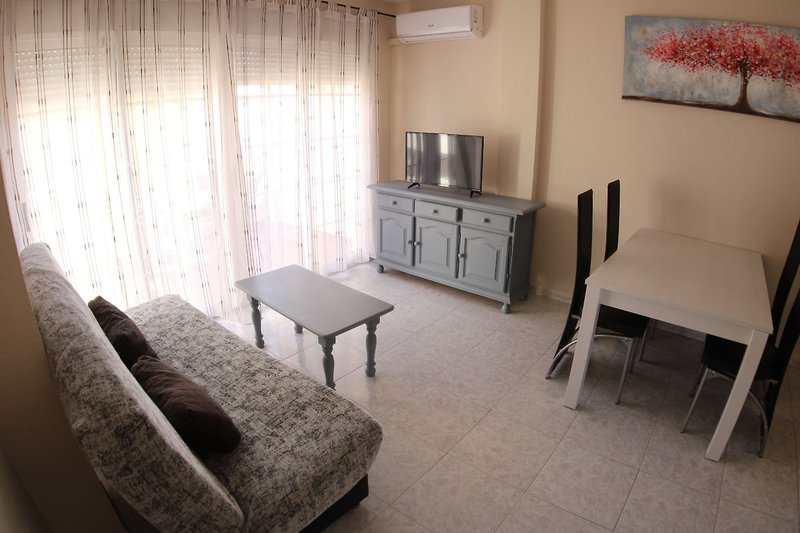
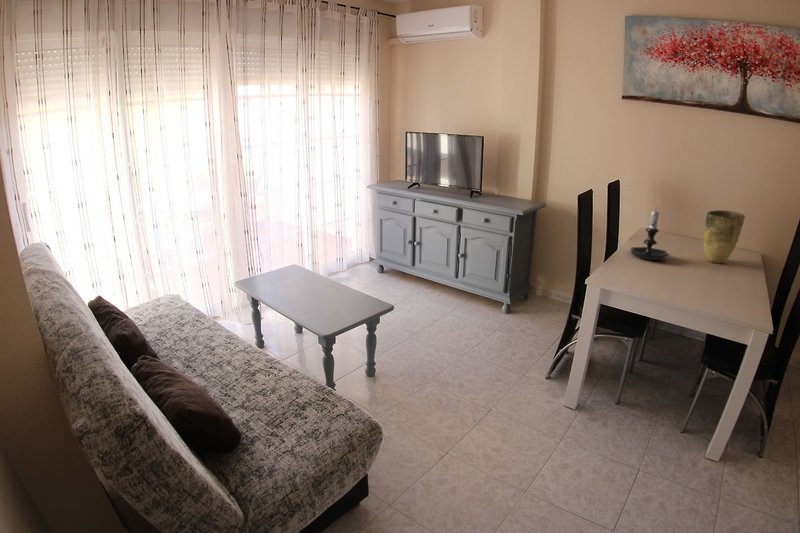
+ candle holder [629,207,671,261]
+ vase [703,209,746,264]
